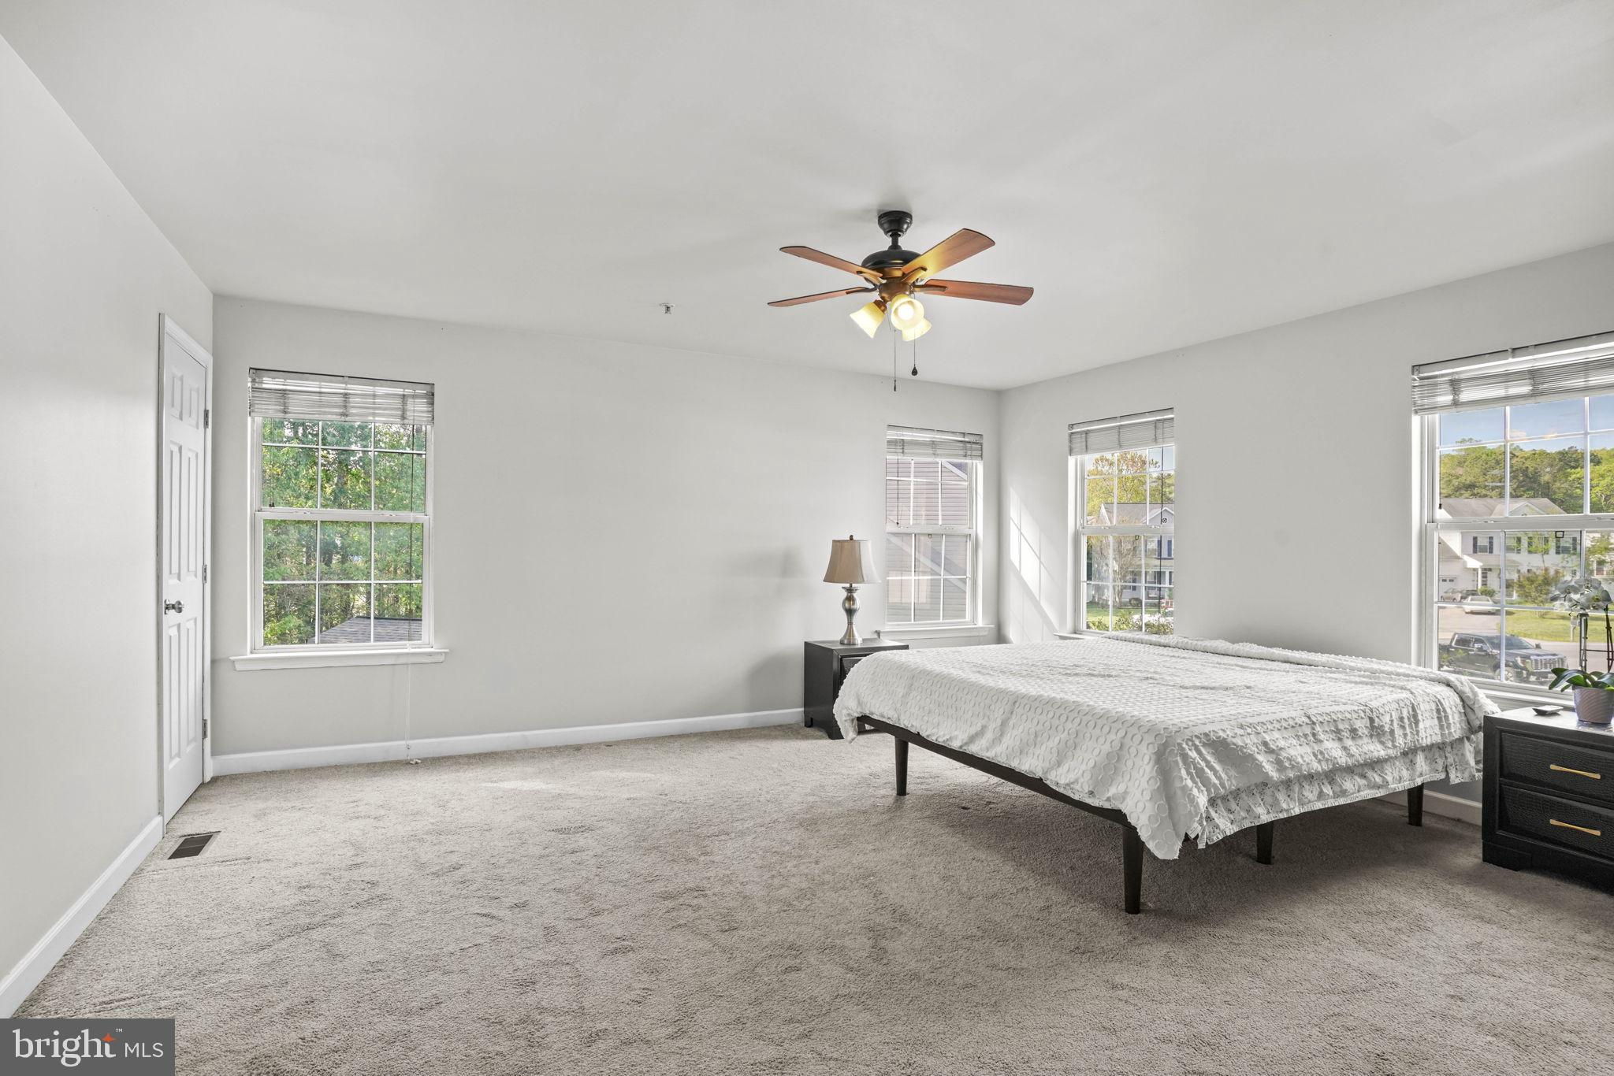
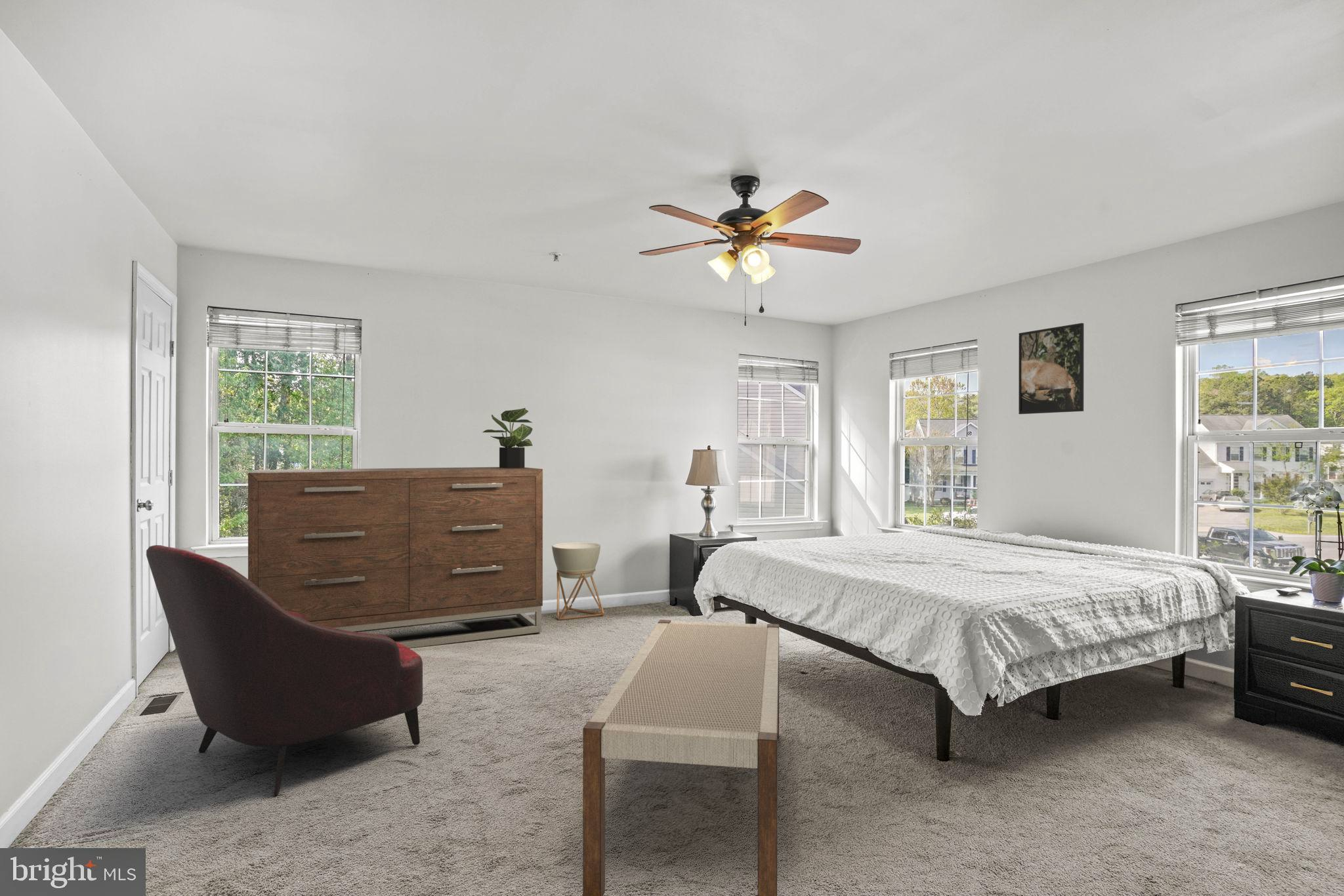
+ planter [551,542,604,621]
+ armchair [146,544,423,797]
+ potted plant [482,407,533,468]
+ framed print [1018,323,1085,415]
+ dresser [247,466,543,649]
+ bench [582,619,780,896]
